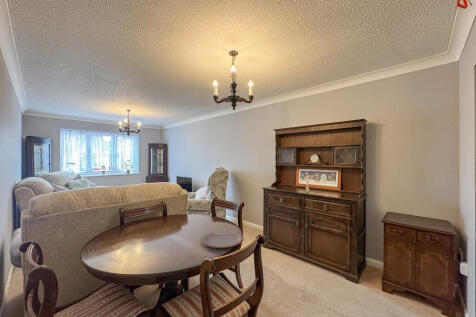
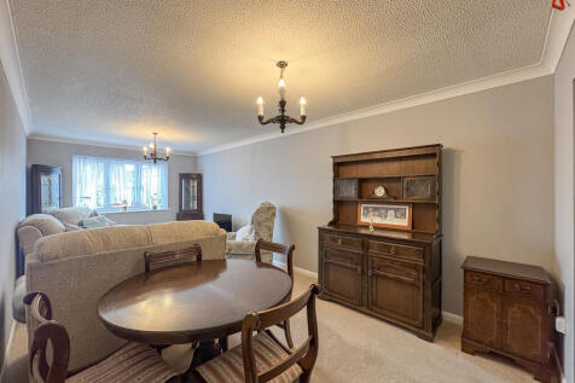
- plate [200,229,245,249]
